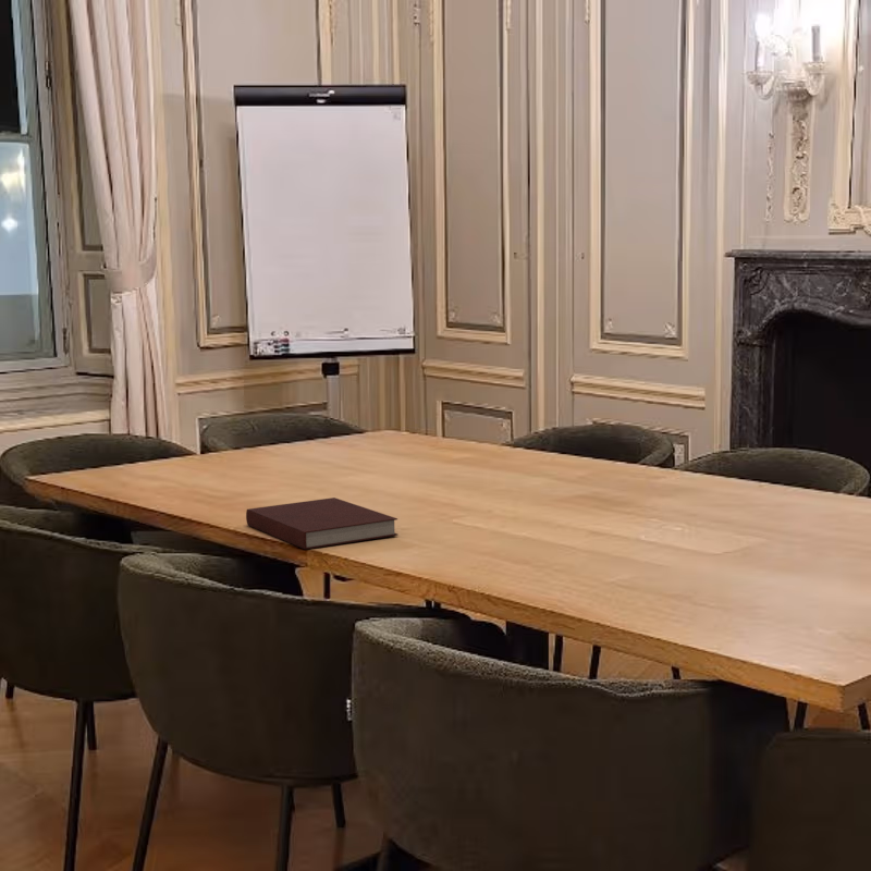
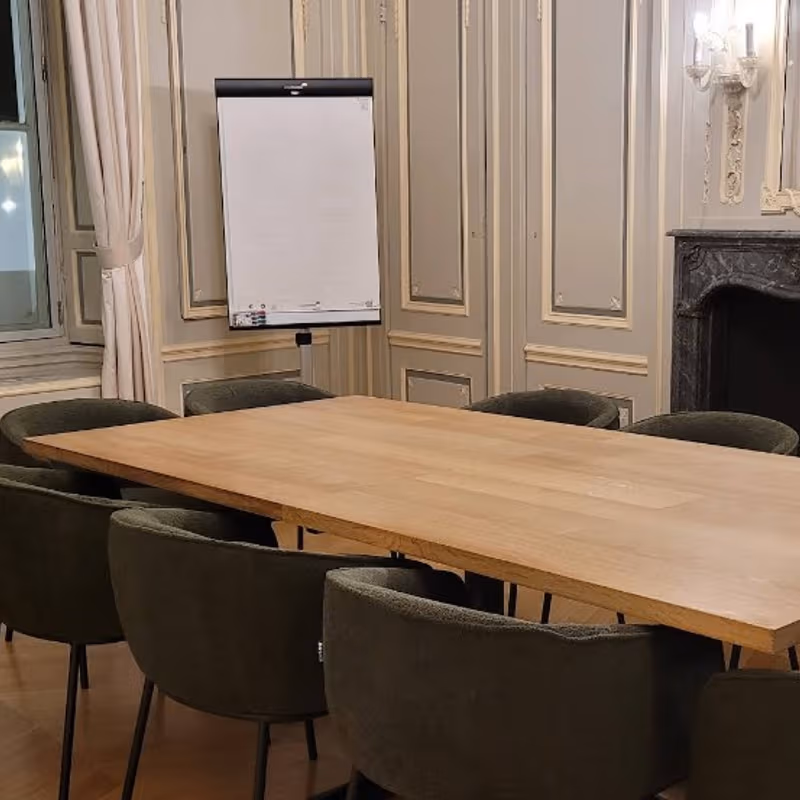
- notebook [245,496,398,551]
